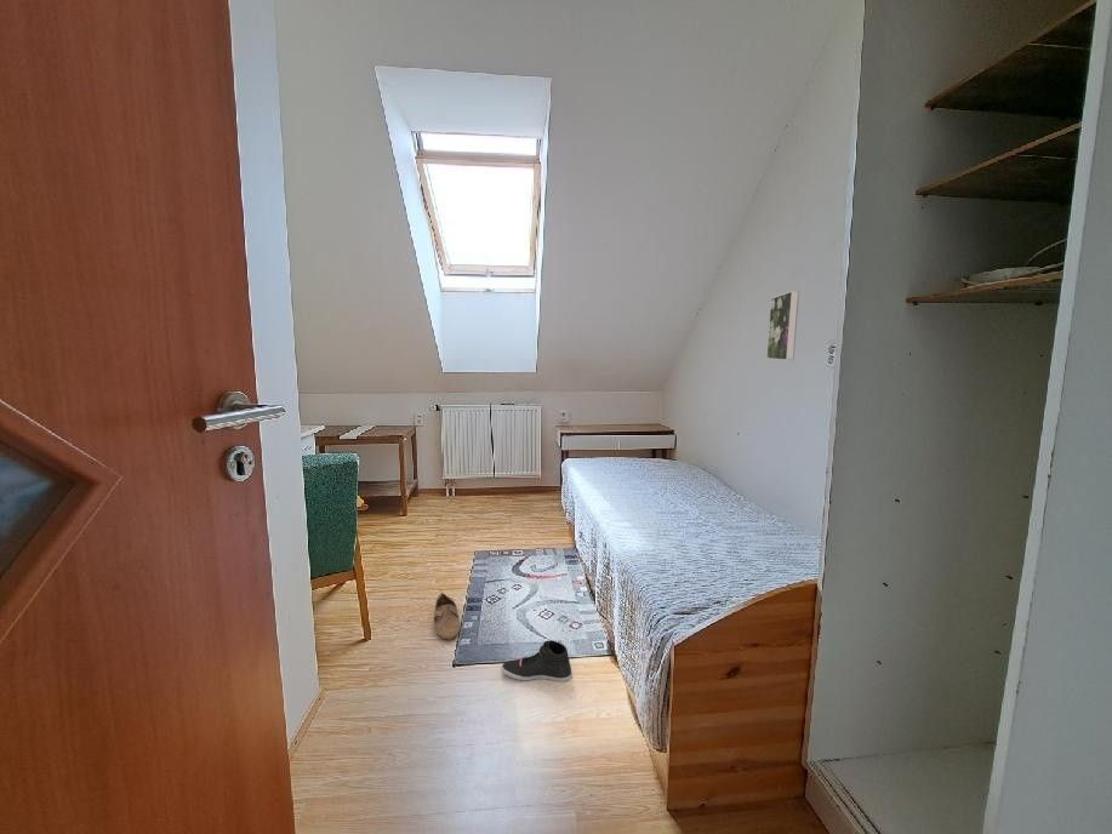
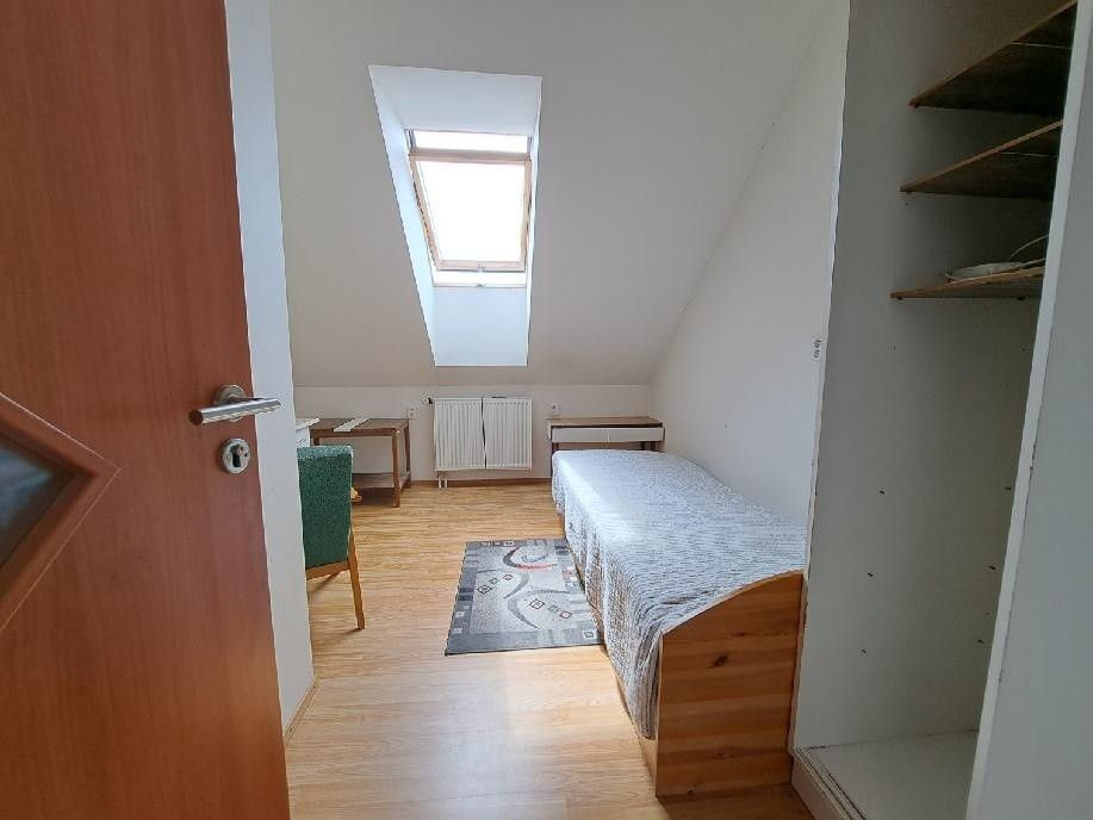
- shoe [433,592,462,641]
- sneaker [500,639,574,682]
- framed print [765,290,800,361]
